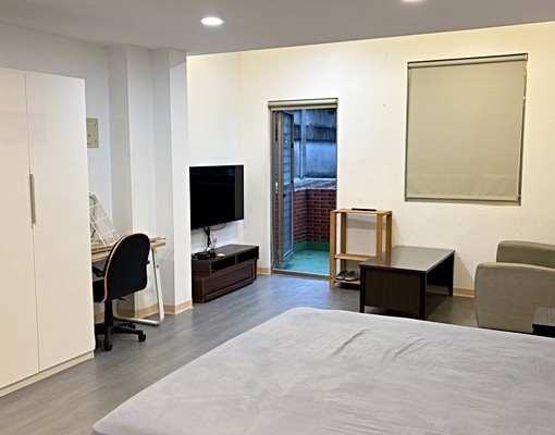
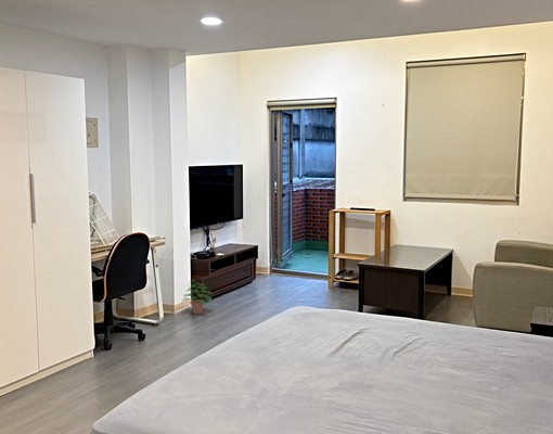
+ potted plant [181,278,215,316]
